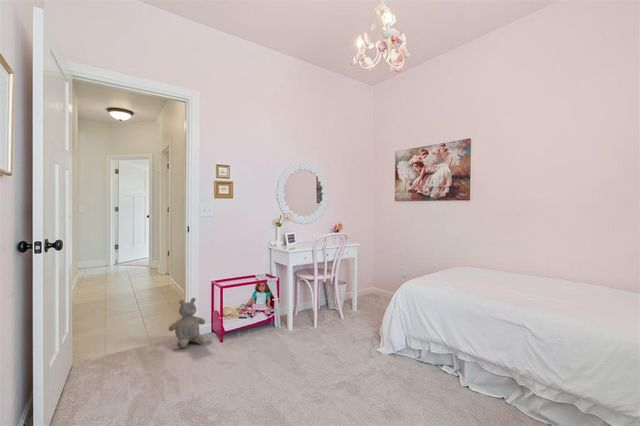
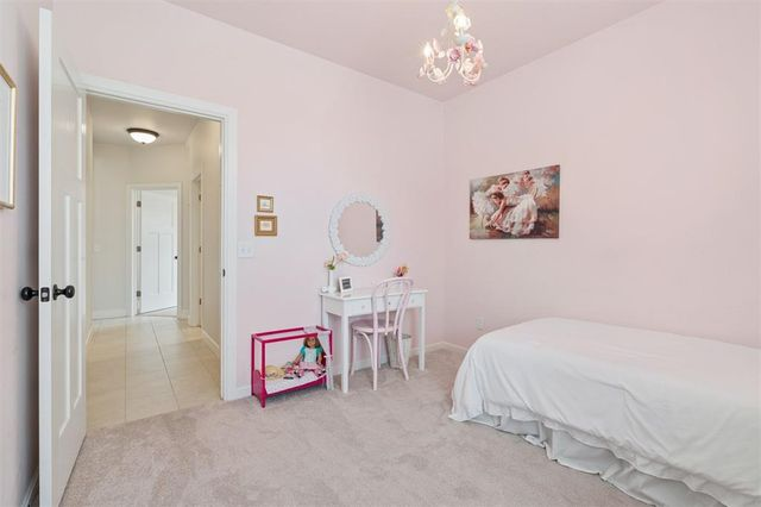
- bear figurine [168,297,206,349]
